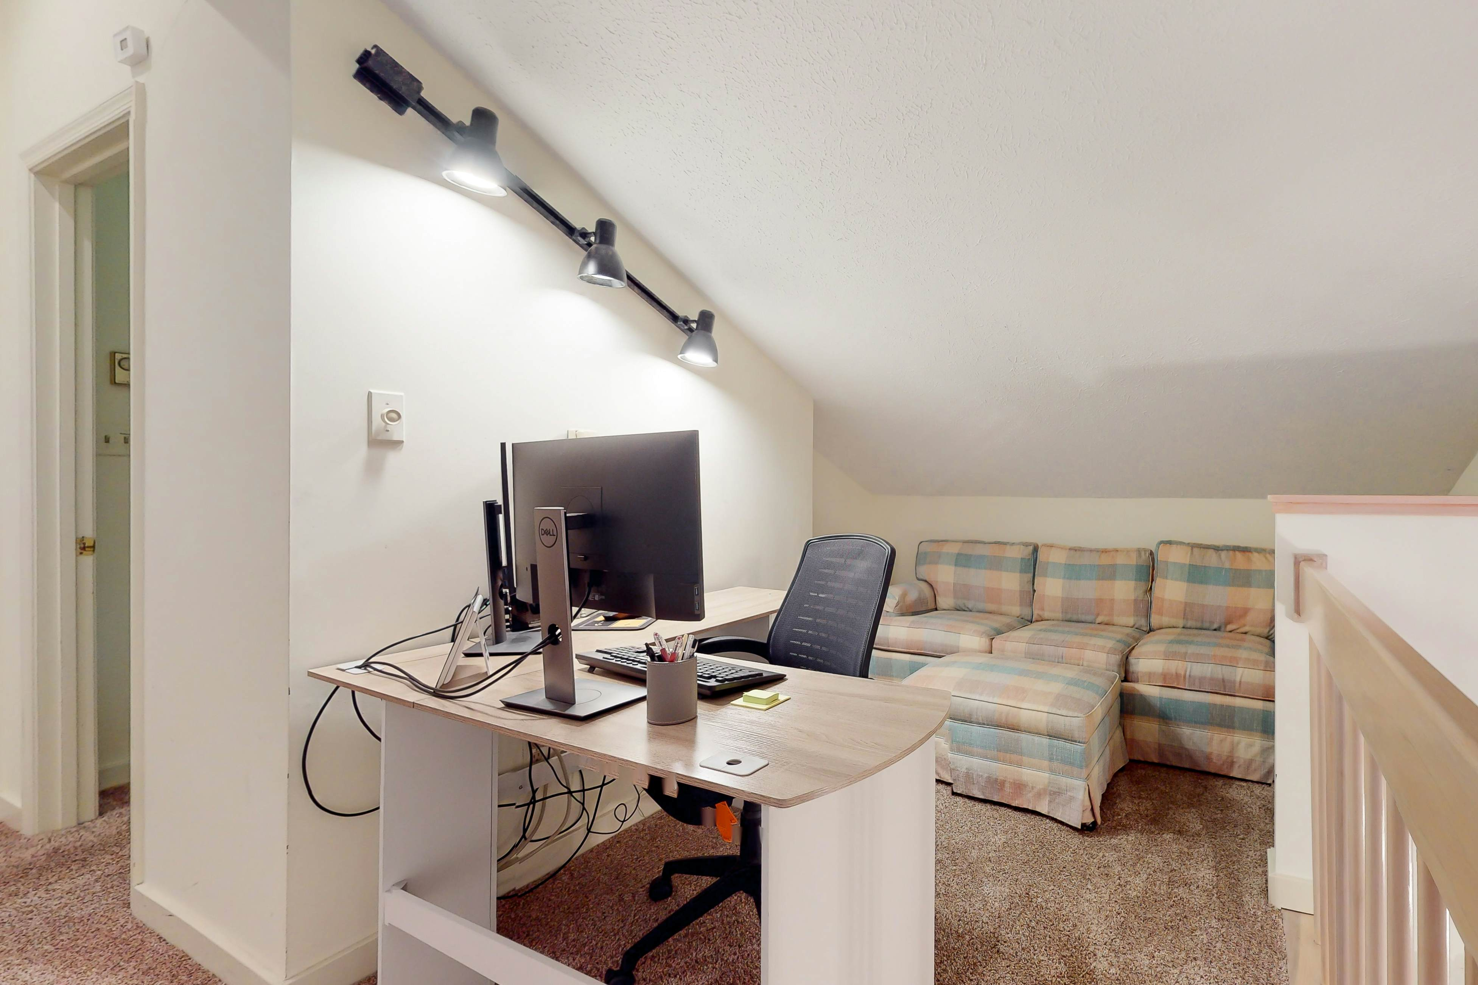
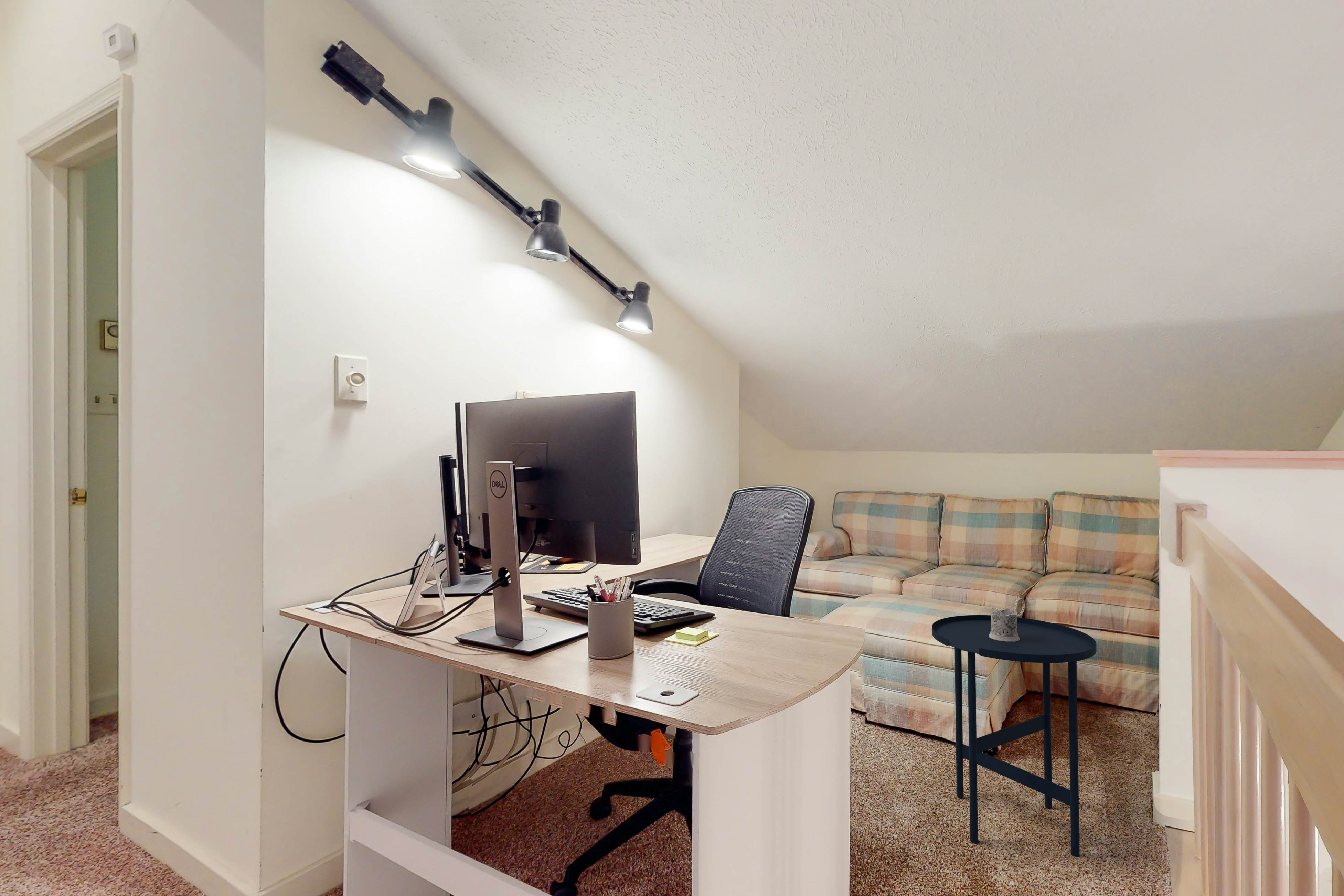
+ side table [931,615,1097,857]
+ tea glass holder [989,598,1025,642]
